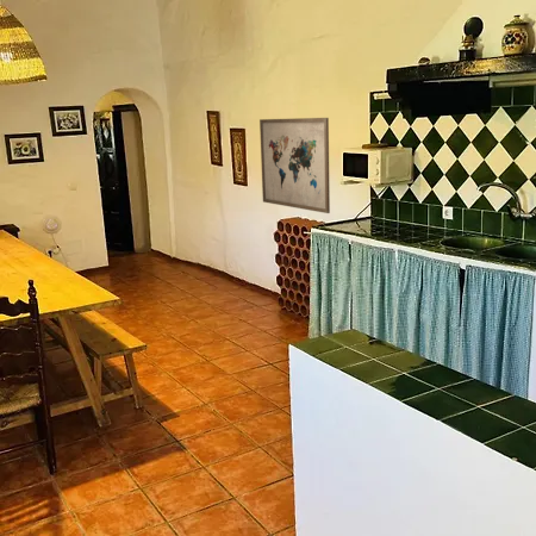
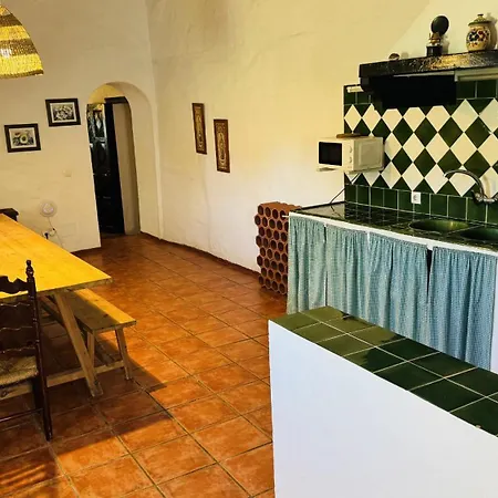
- wall art [258,117,331,214]
